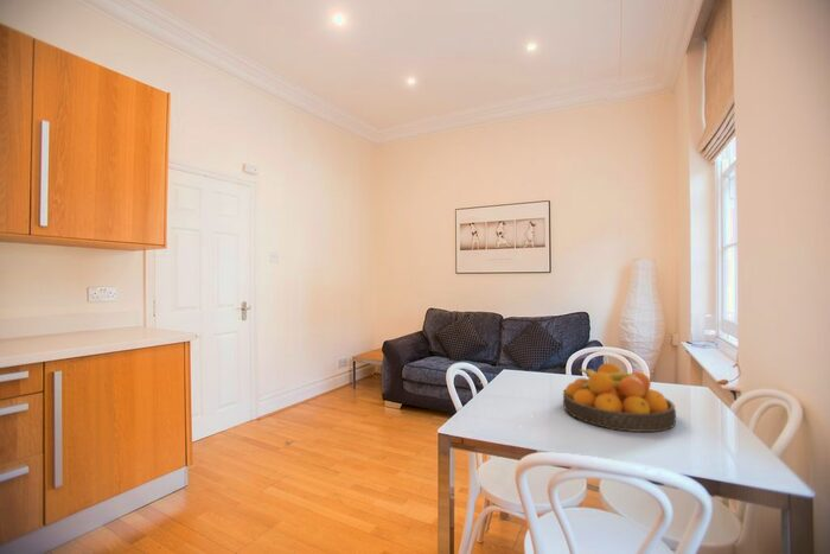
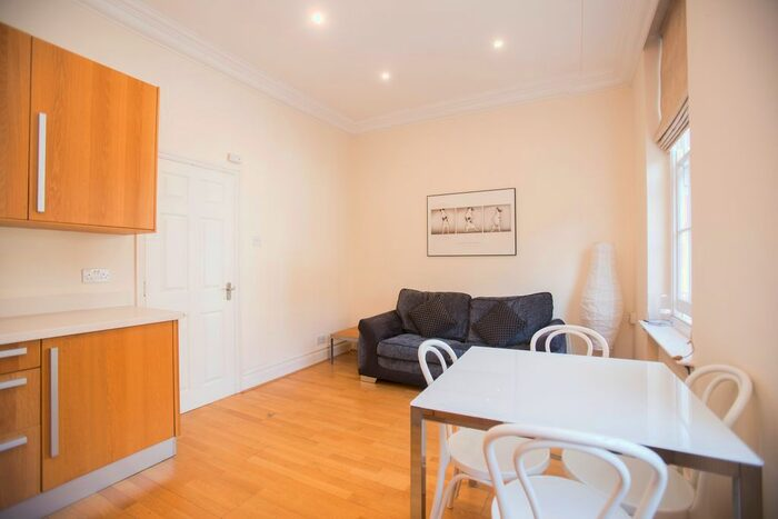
- fruit bowl [562,362,677,433]
